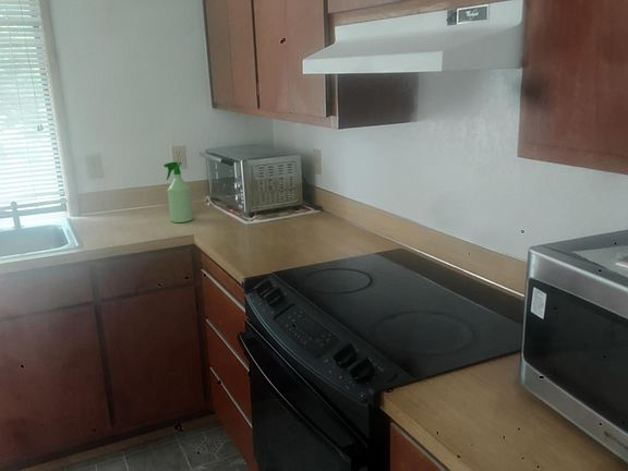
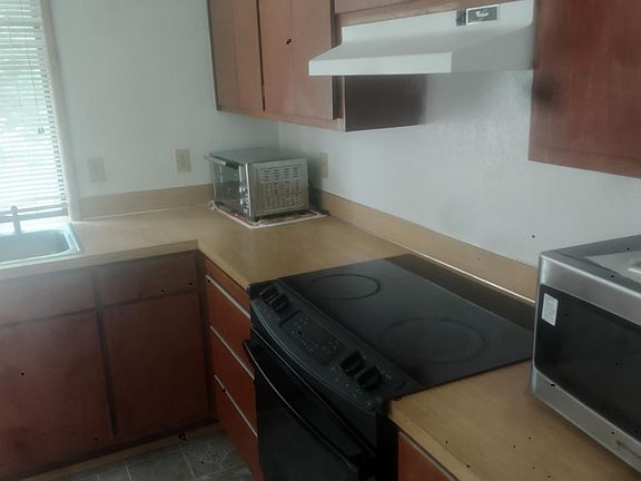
- spray bottle [162,161,194,224]
